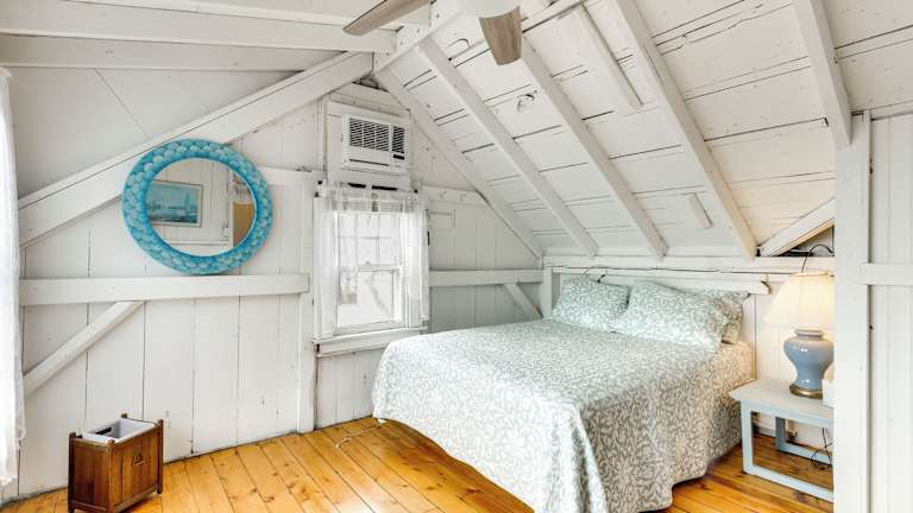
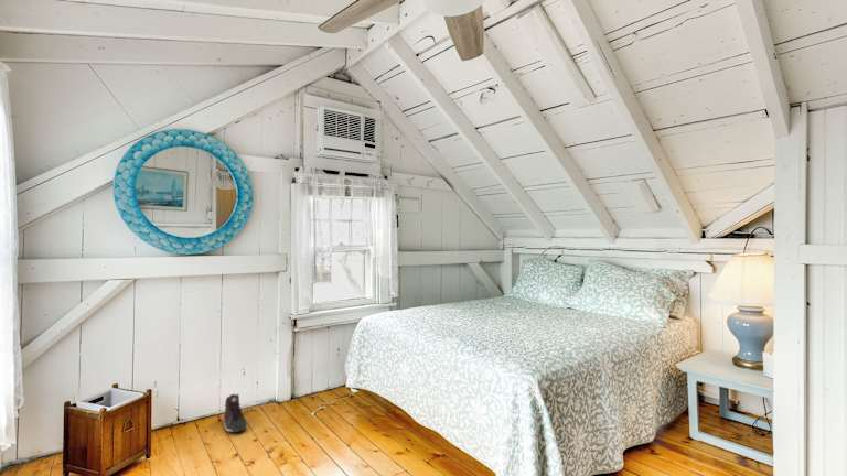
+ sneaker [223,392,248,433]
